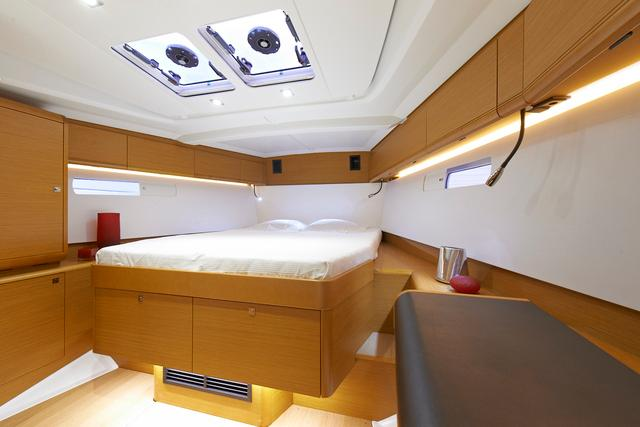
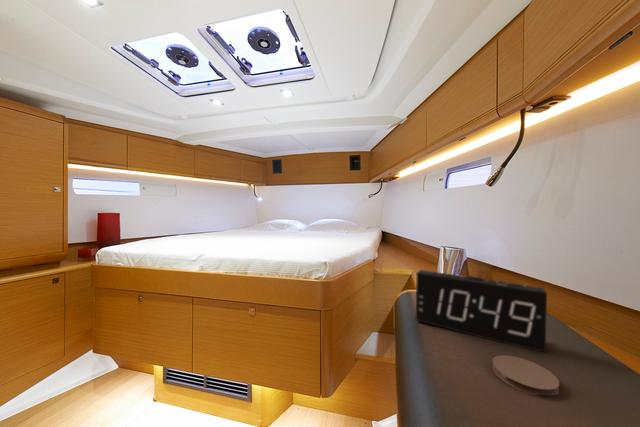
+ alarm clock [415,269,548,353]
+ coaster [491,354,560,396]
